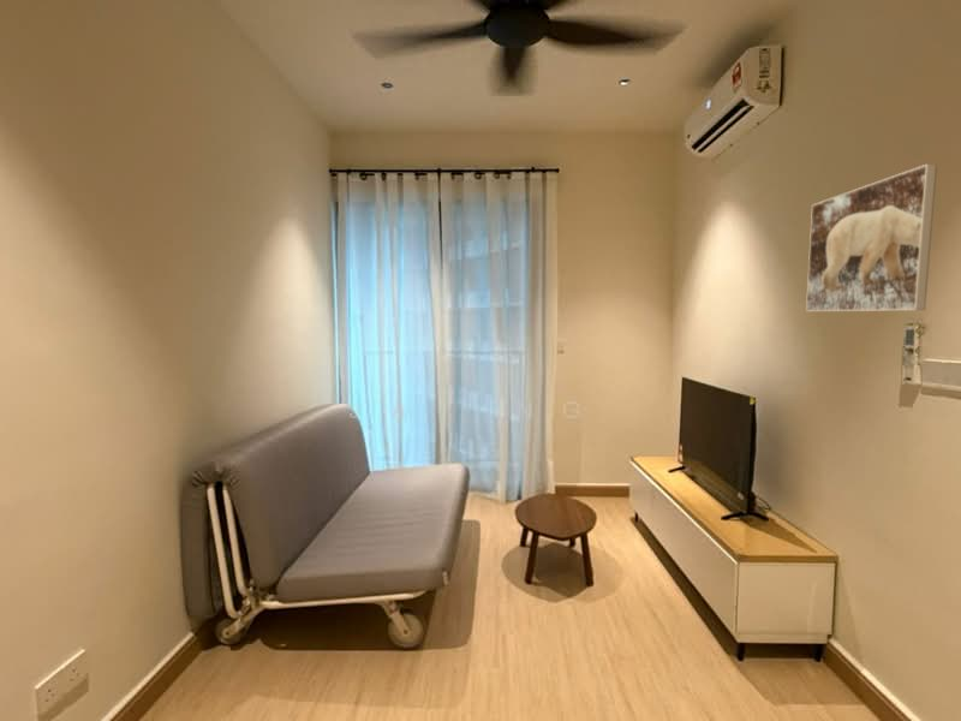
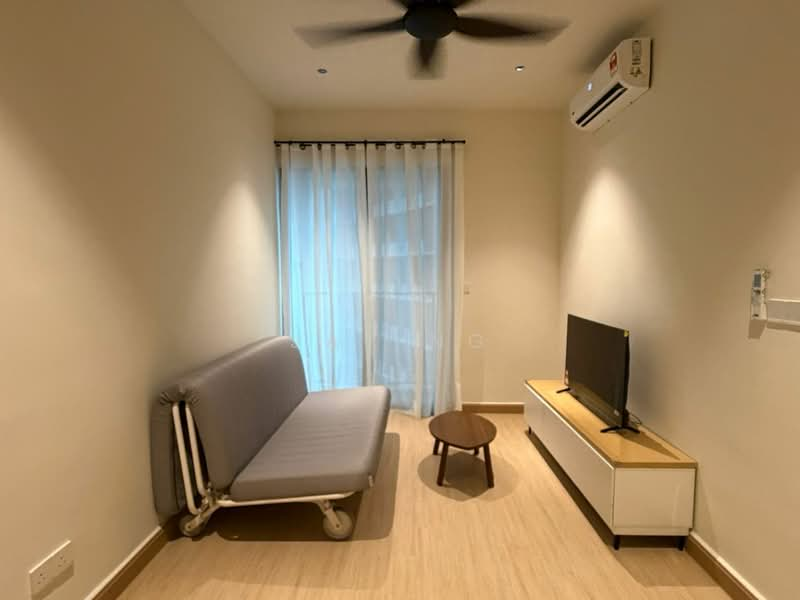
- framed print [805,162,938,312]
